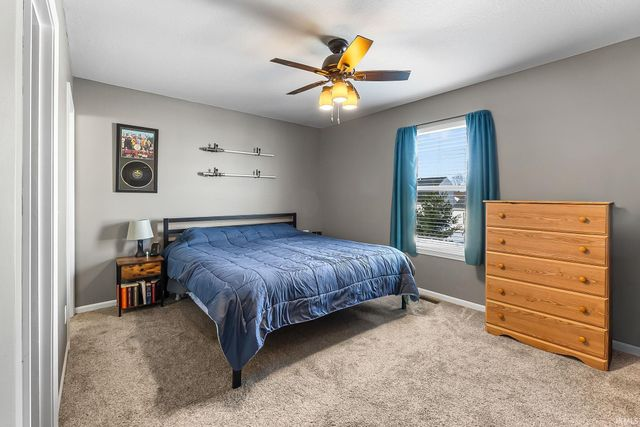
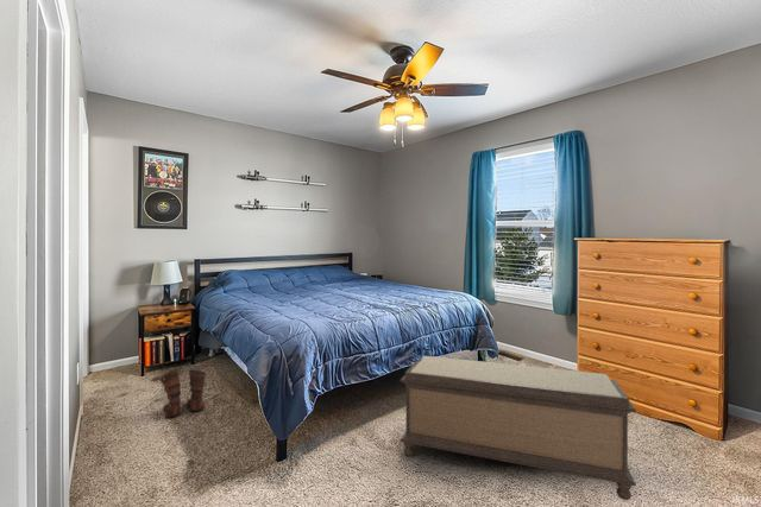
+ bench [400,355,637,501]
+ boots [149,368,208,419]
